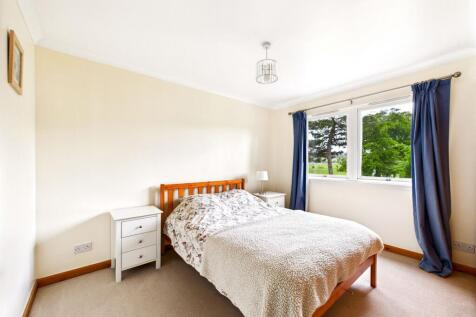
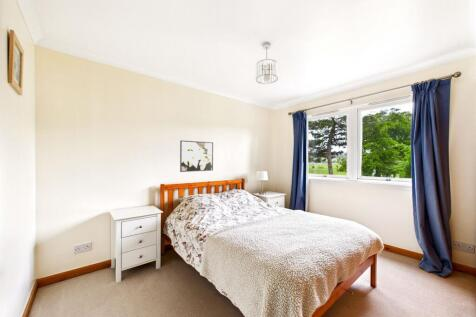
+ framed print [179,140,214,173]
